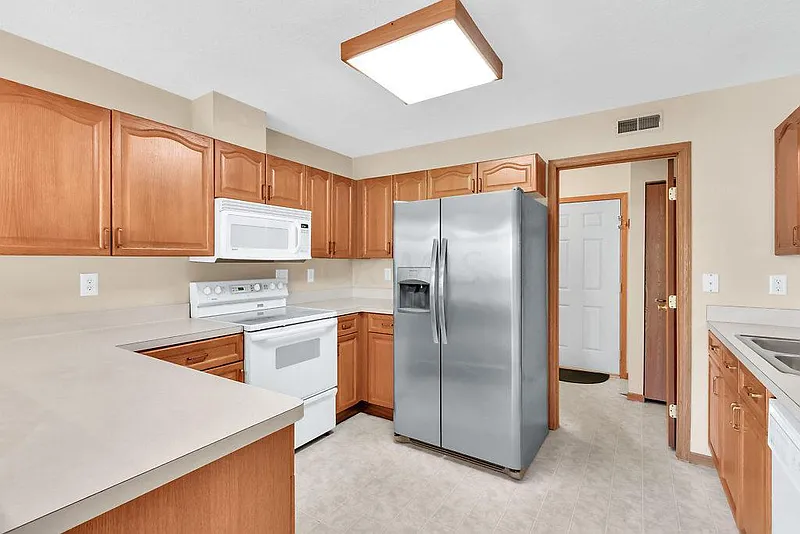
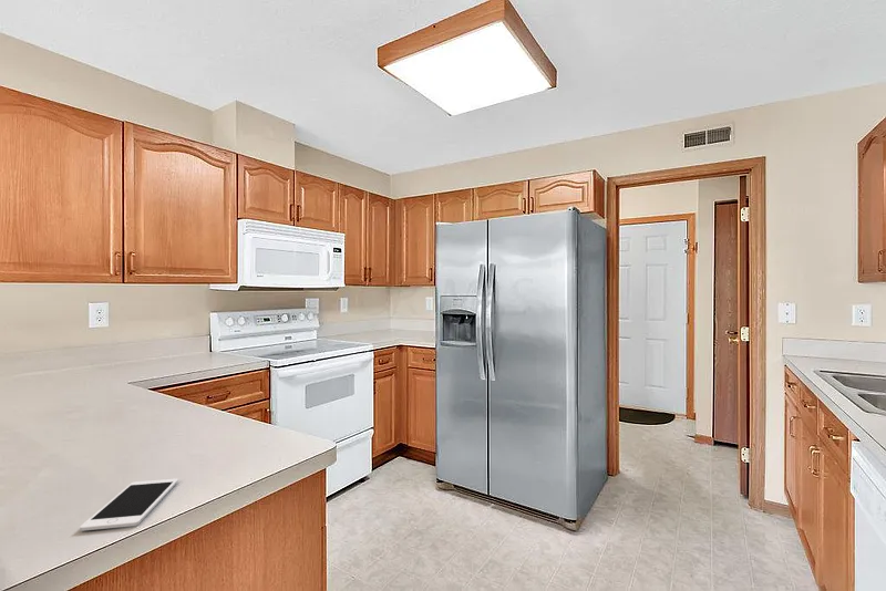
+ cell phone [79,478,179,532]
